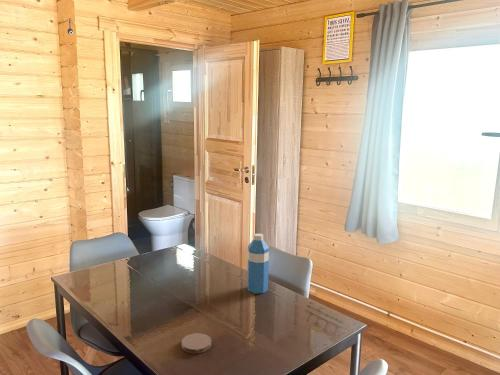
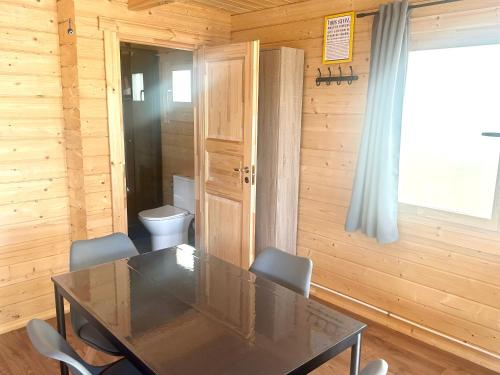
- water bottle [246,233,270,295]
- coaster [180,332,212,354]
